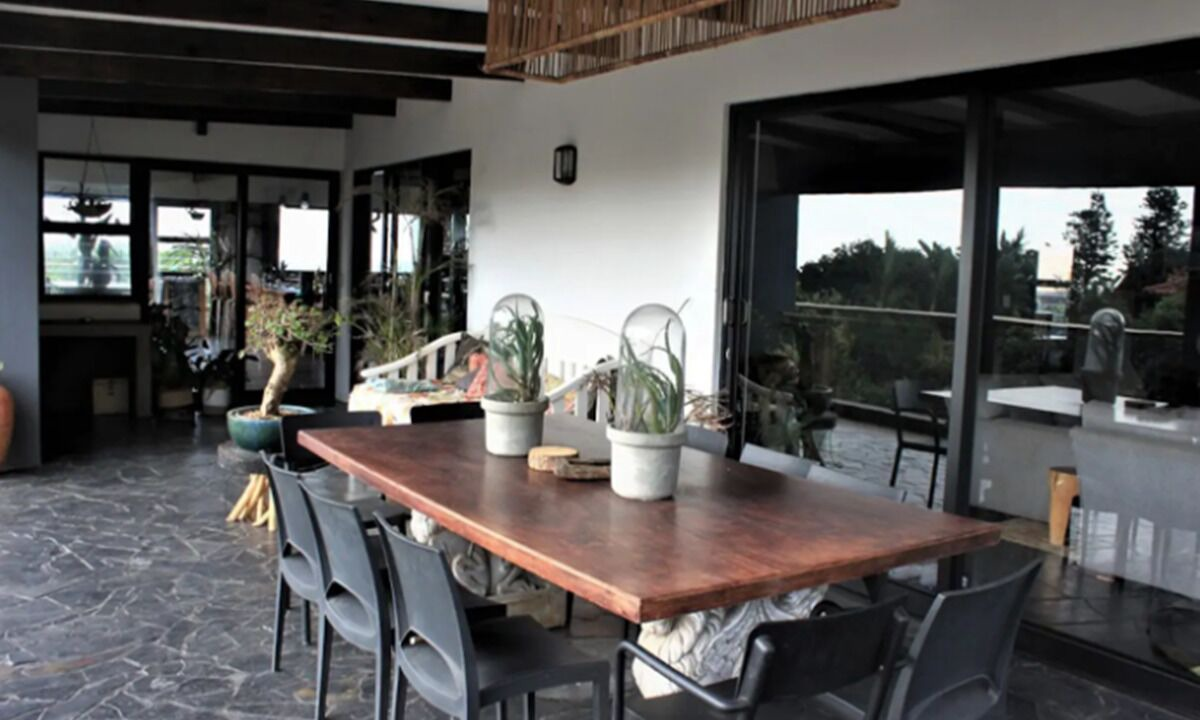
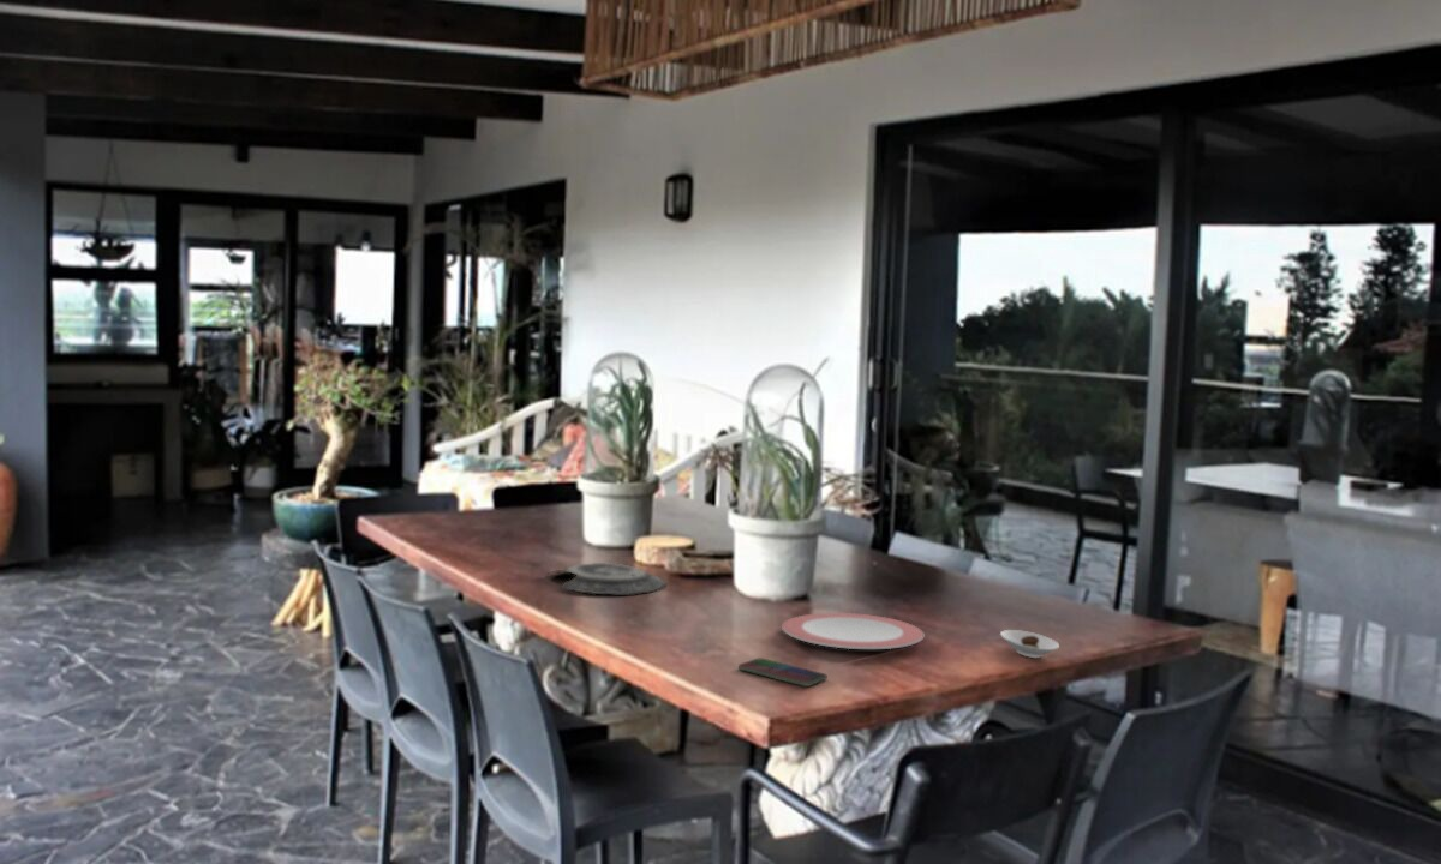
+ plate [546,562,668,596]
+ smartphone [737,658,829,688]
+ saucer [999,629,1060,659]
+ plate [781,612,925,650]
